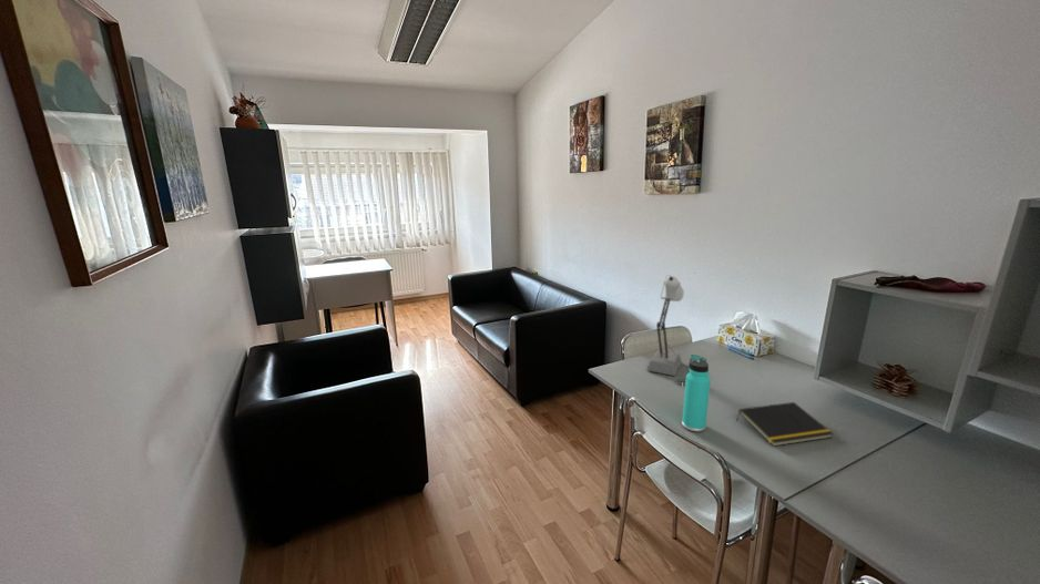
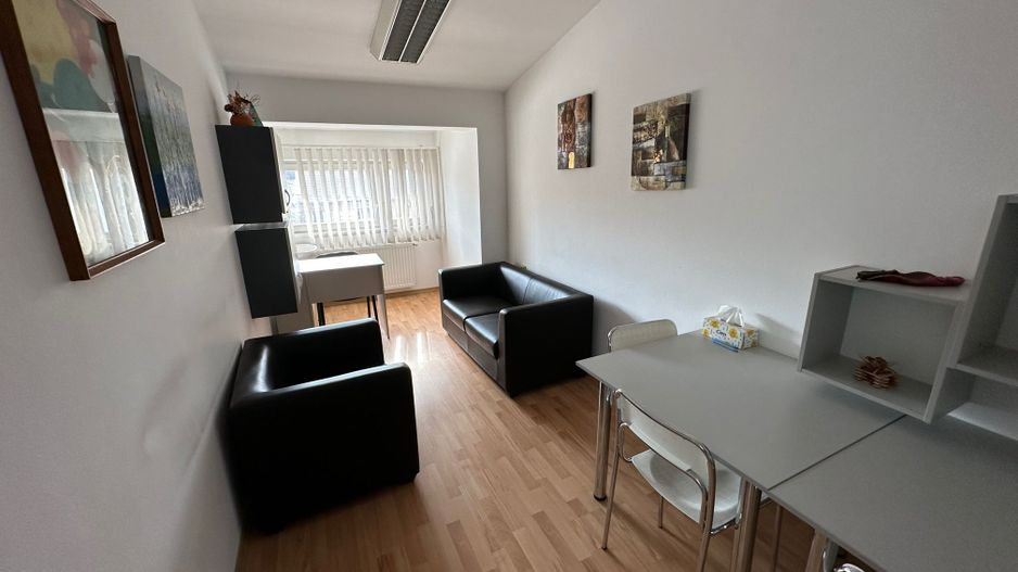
- desk lamp [645,274,690,387]
- thermos bottle [681,354,712,433]
- notepad [735,401,835,448]
